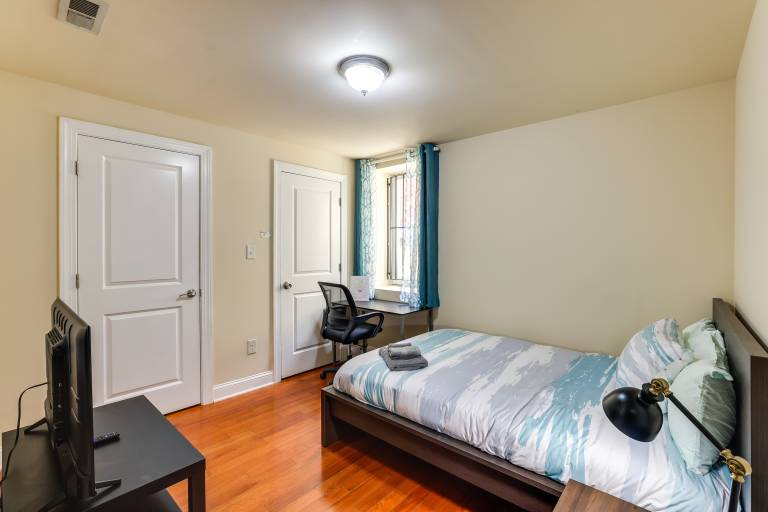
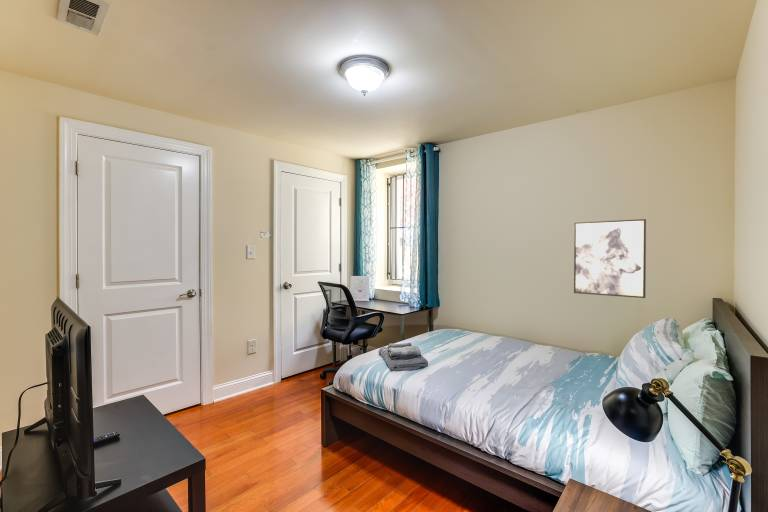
+ wall art [573,218,647,299]
